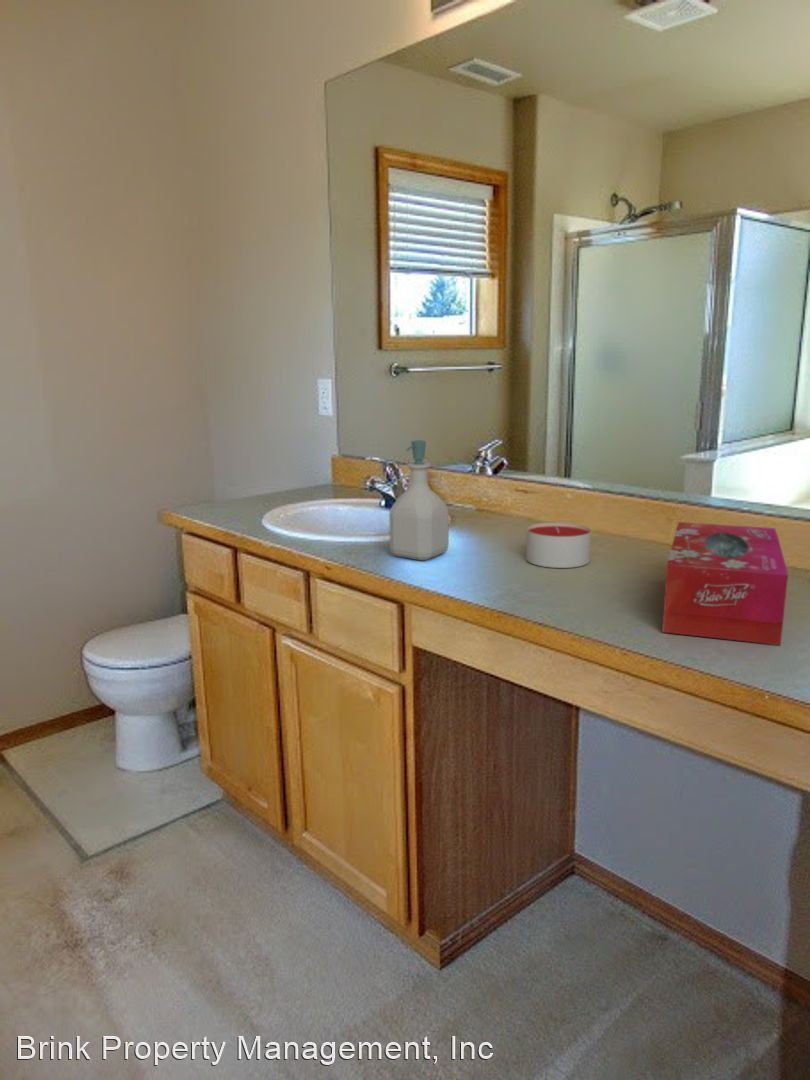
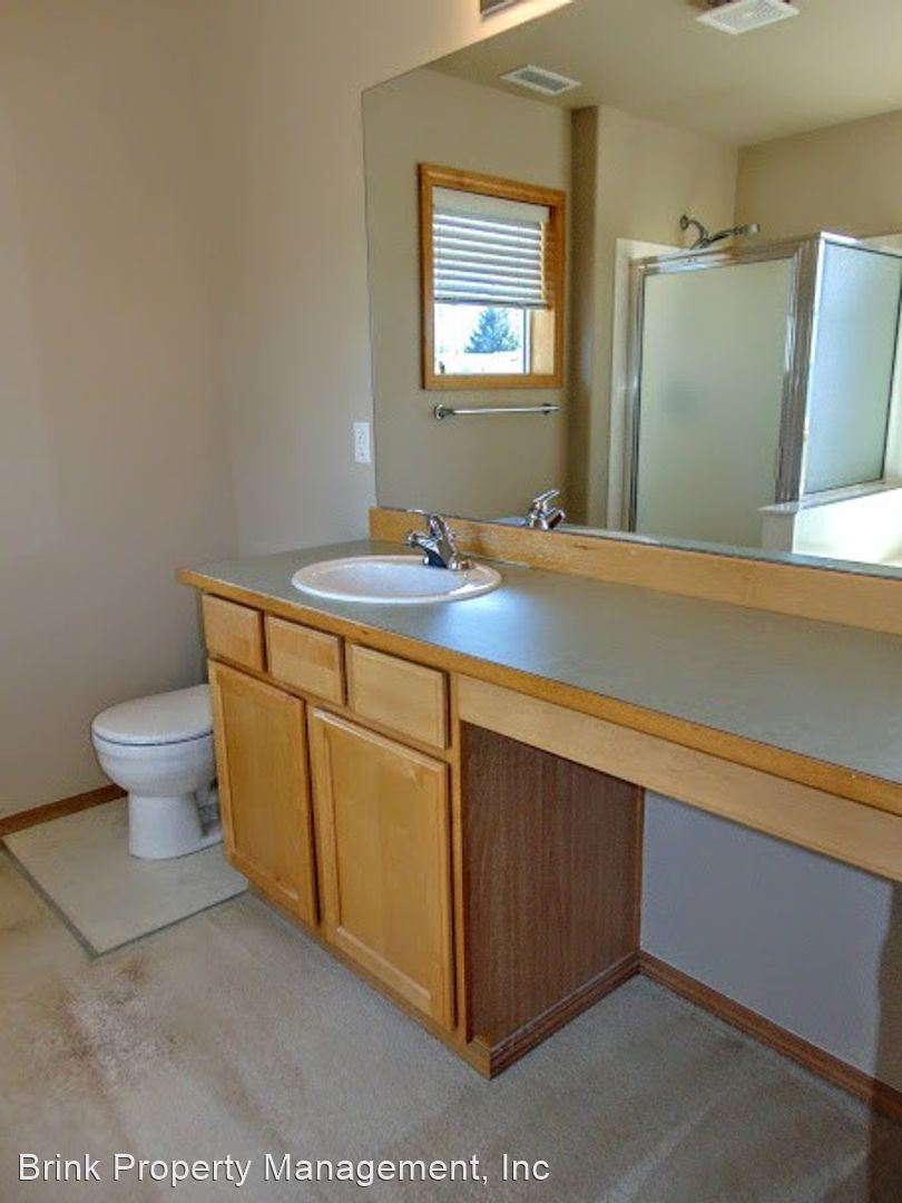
- tissue box [661,521,789,647]
- soap bottle [388,439,450,561]
- candle [525,522,592,569]
